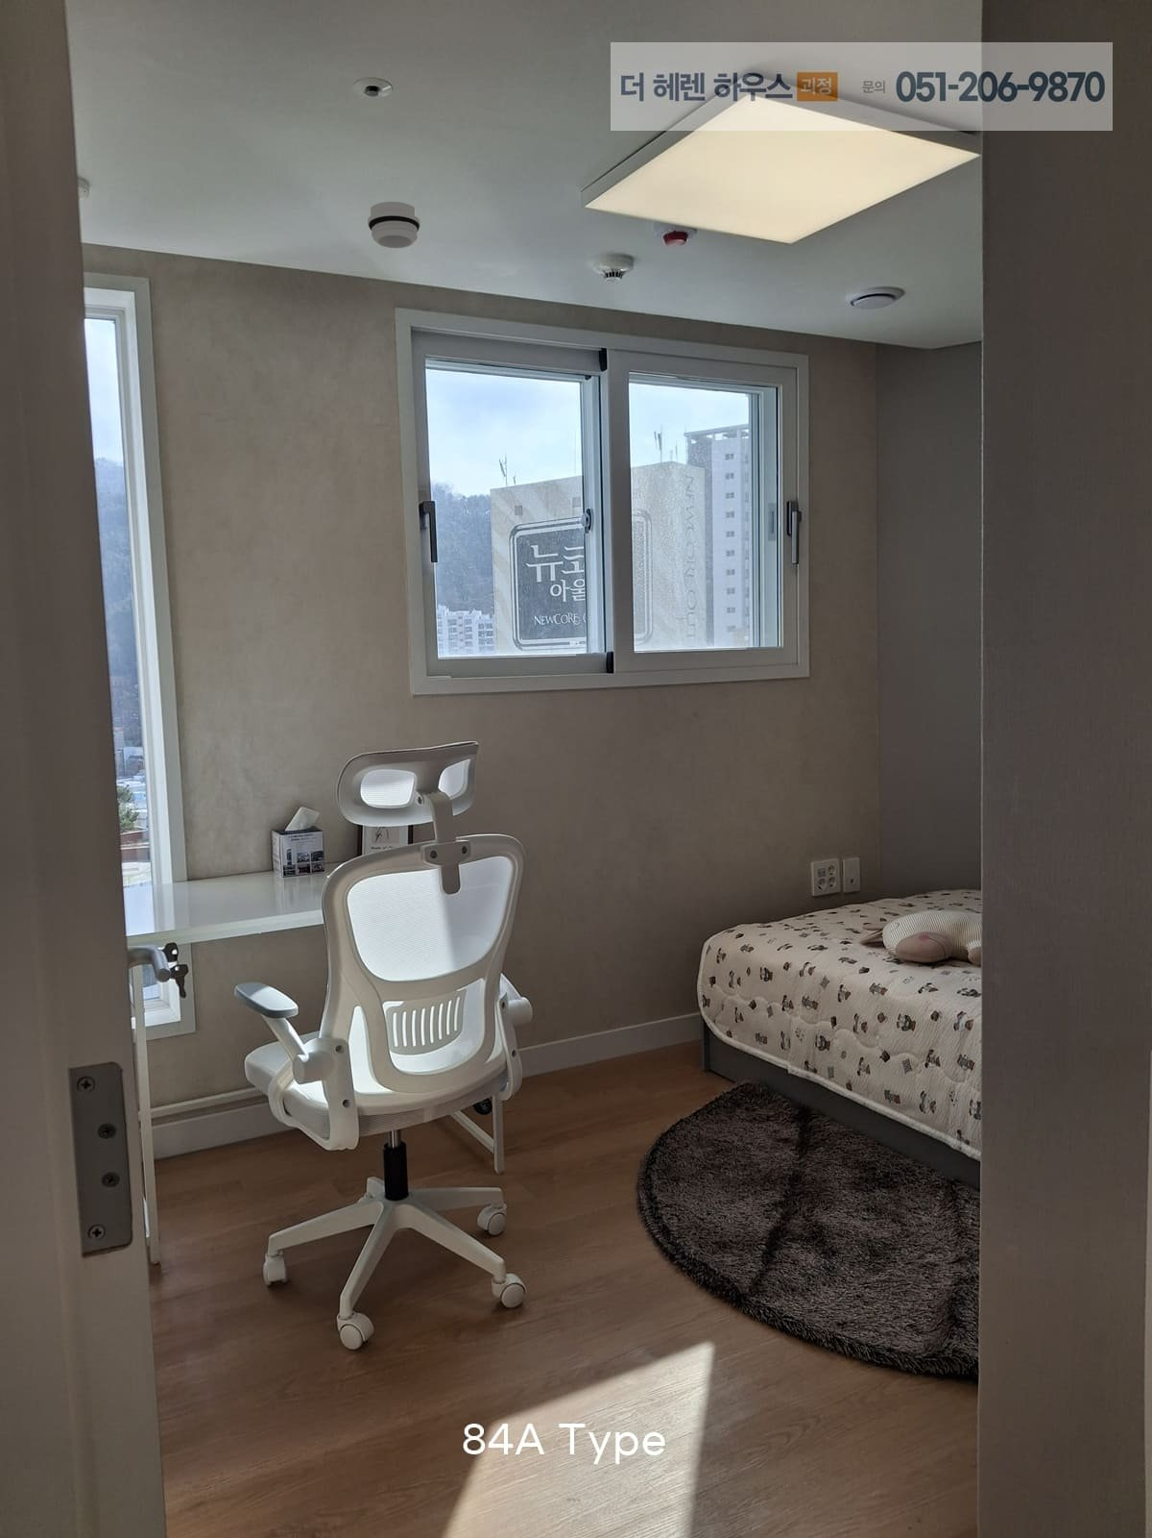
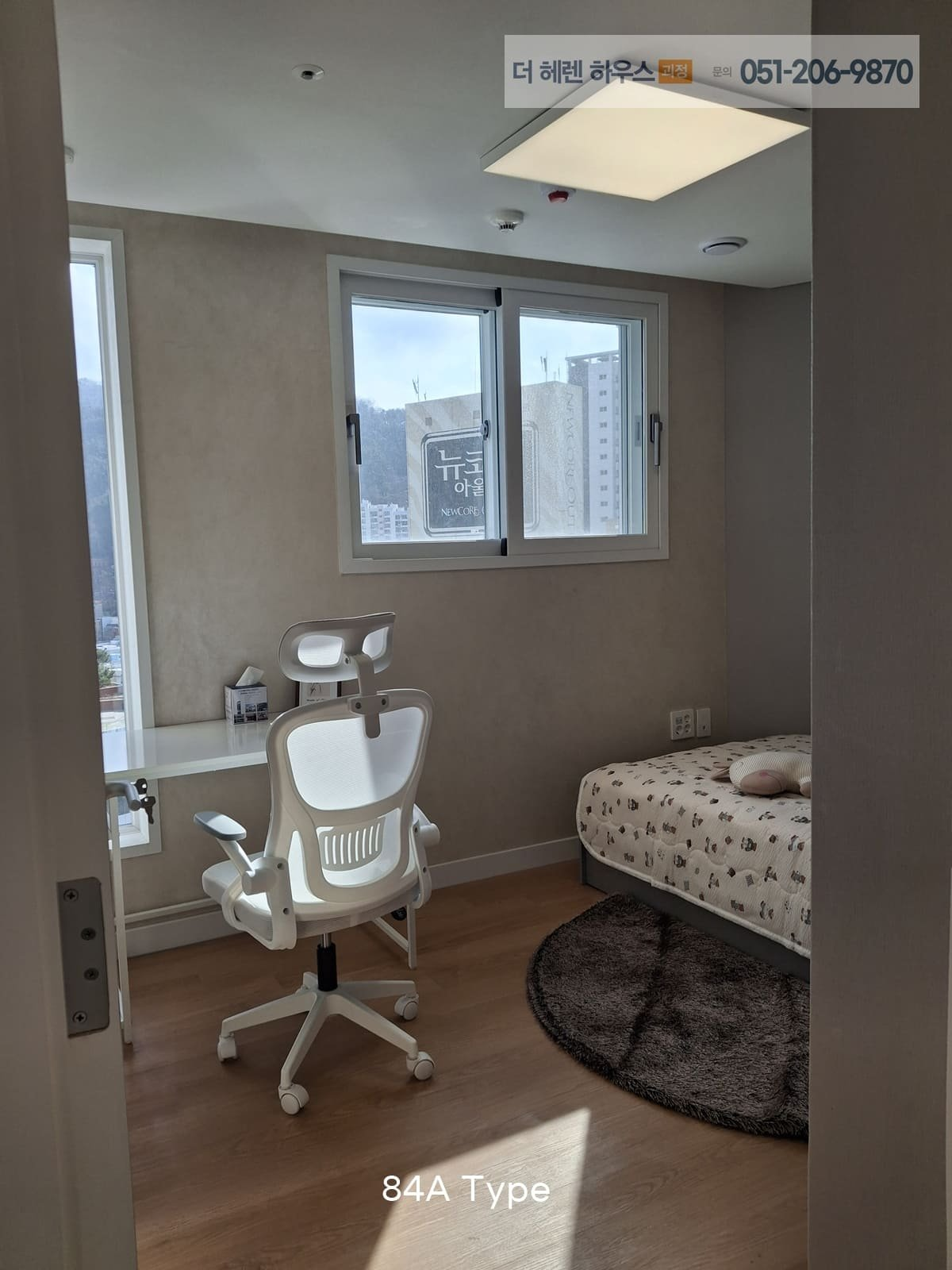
- smoke detector [367,201,421,249]
